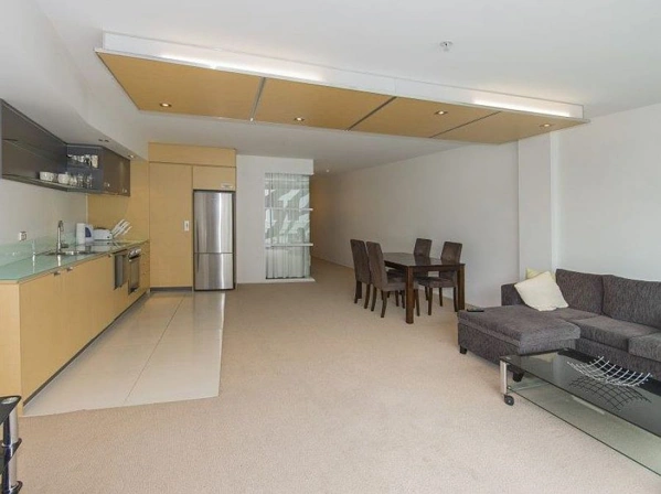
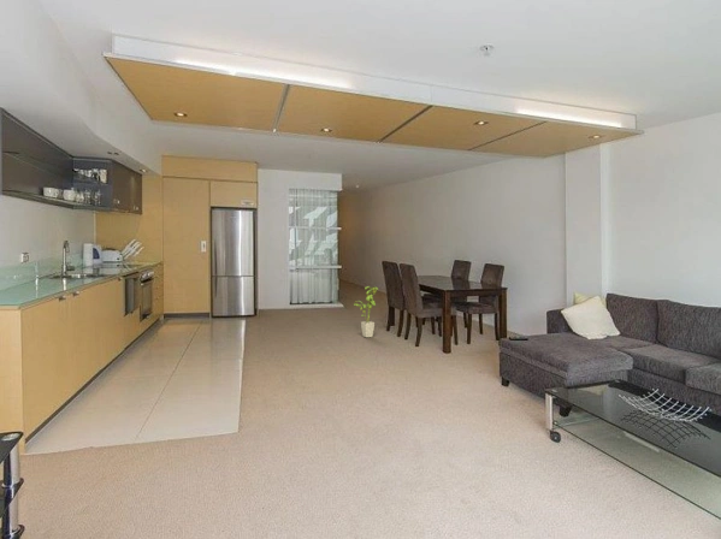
+ house plant [353,285,379,338]
